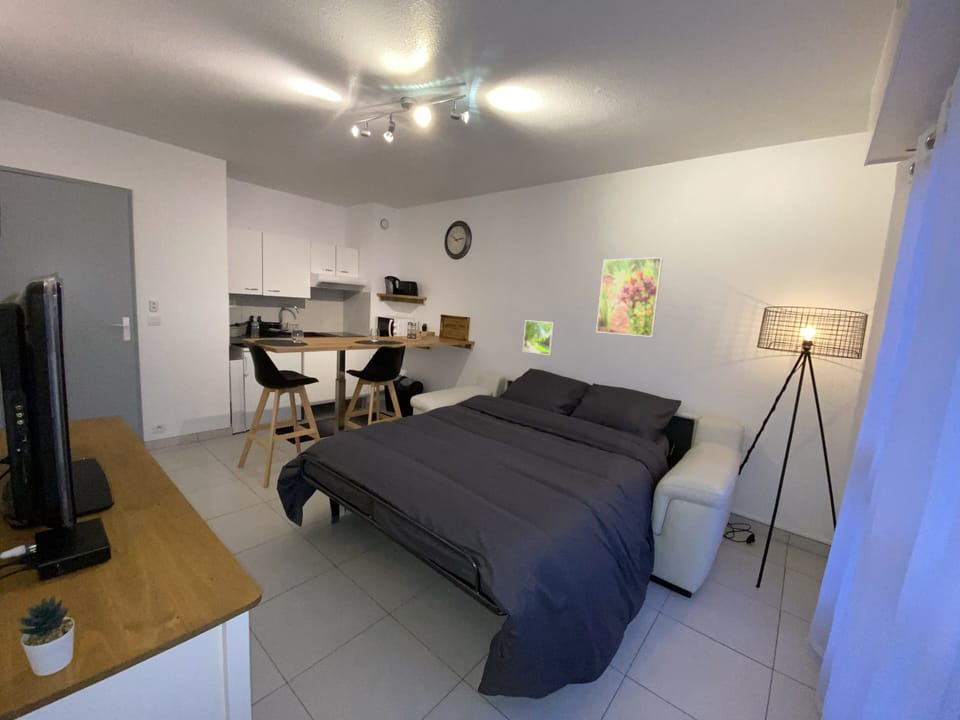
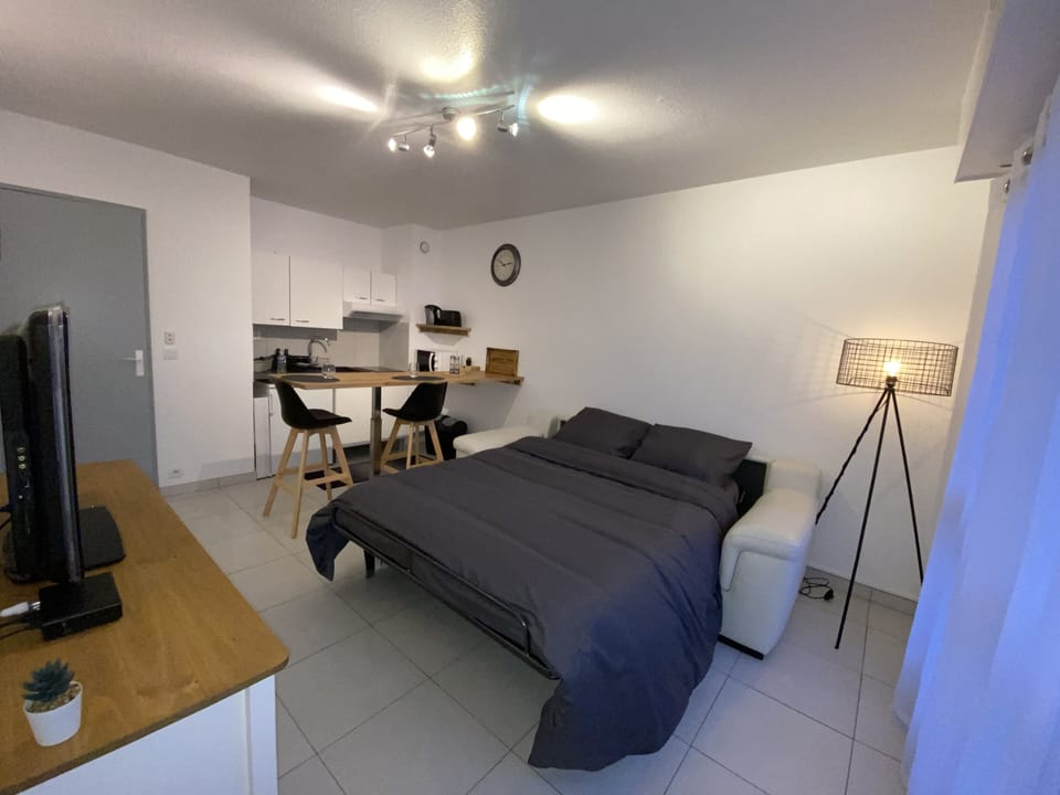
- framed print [522,319,555,356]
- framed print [595,256,664,338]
